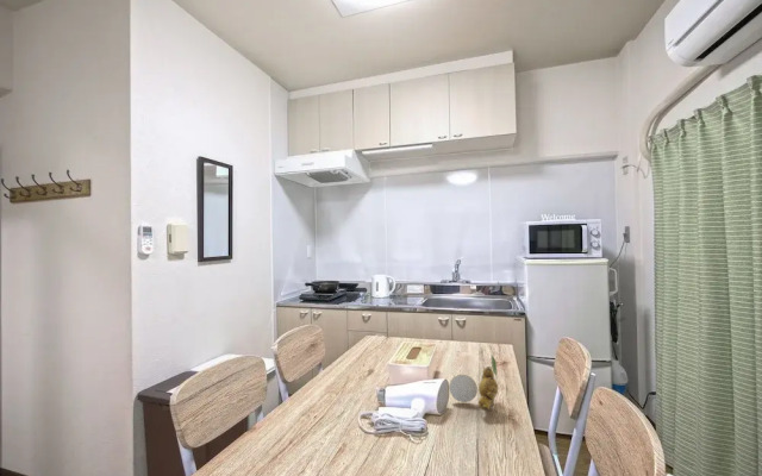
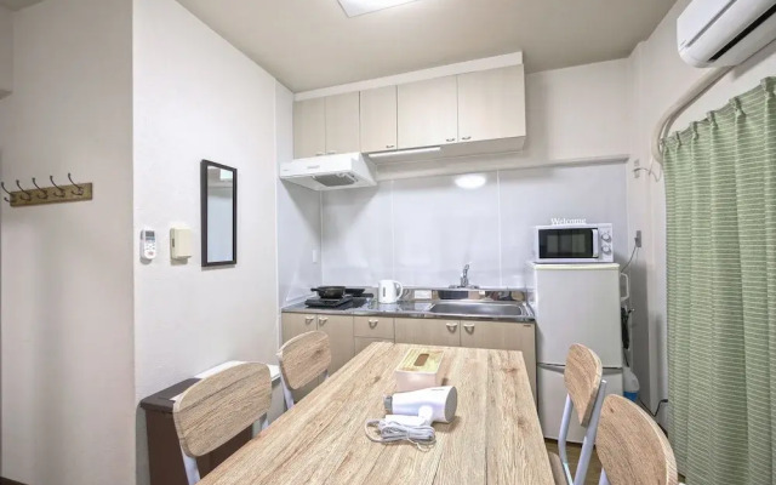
- plant [448,351,499,413]
